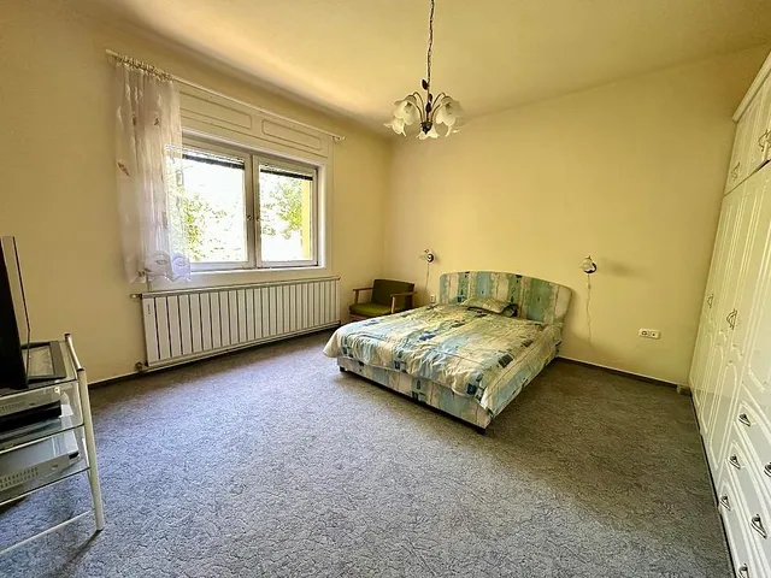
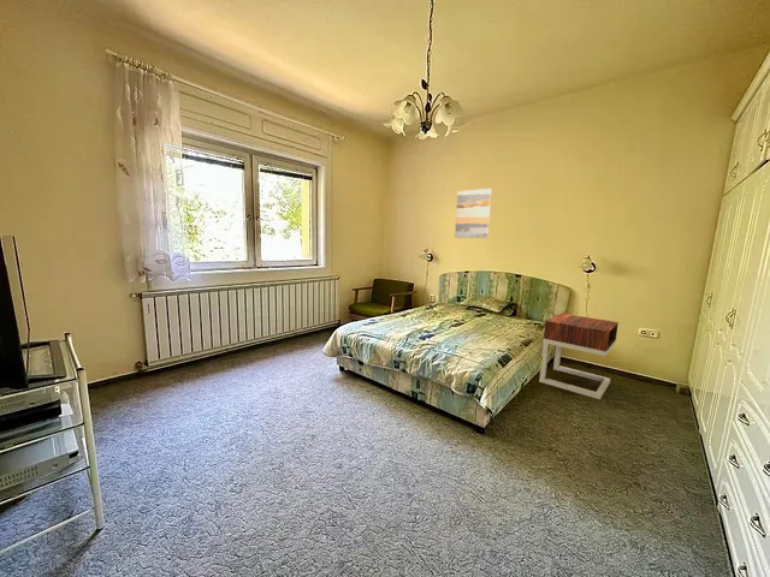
+ wall art [454,188,492,239]
+ nightstand [538,313,620,400]
